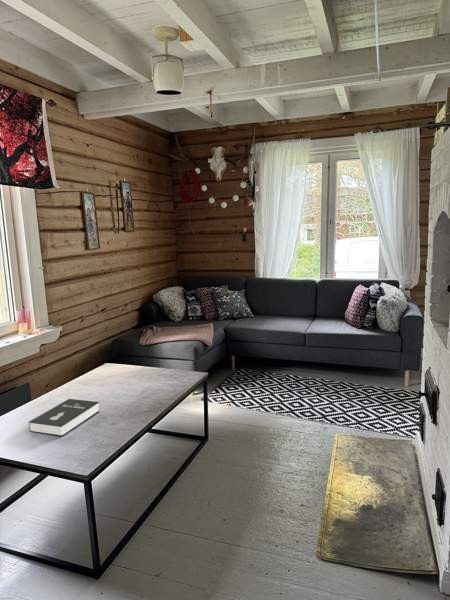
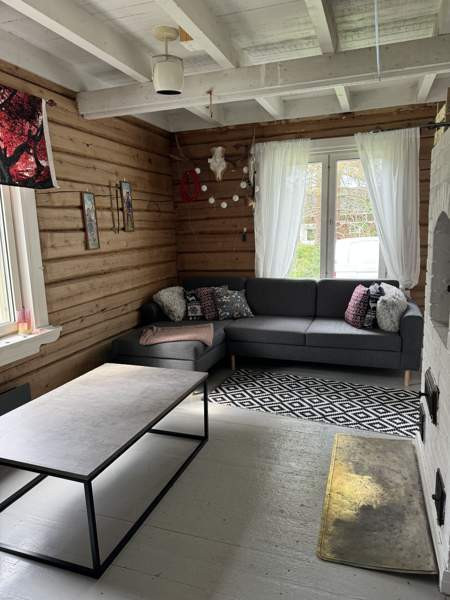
- booklet [28,398,101,437]
